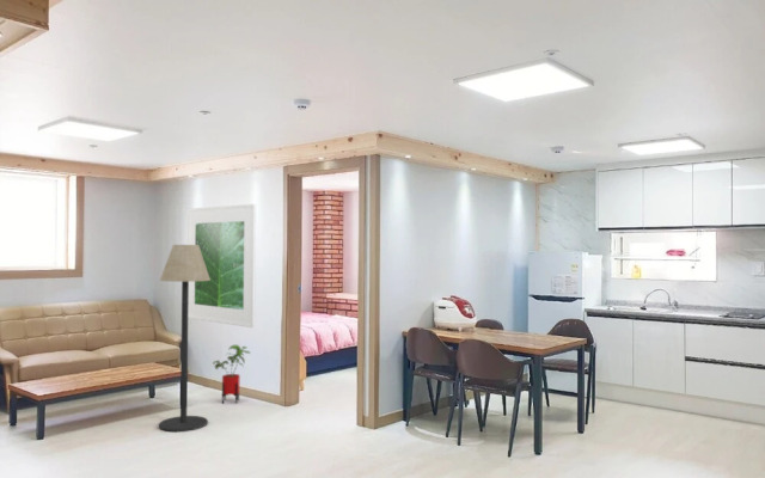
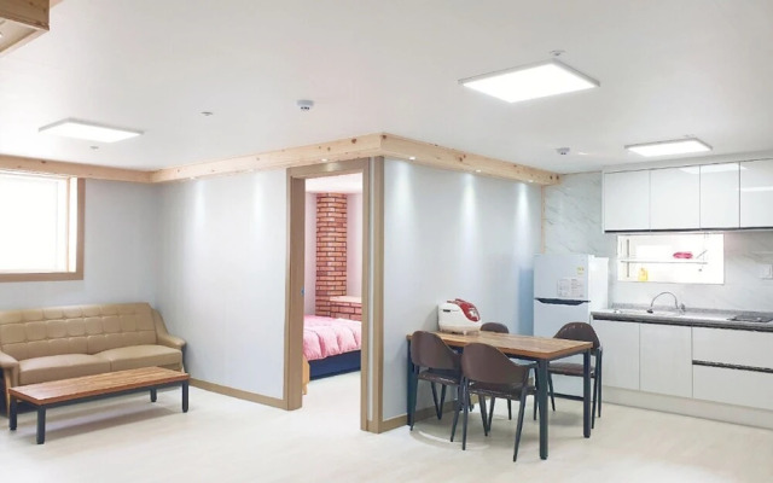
- house plant [212,344,252,405]
- floor lamp [158,244,210,433]
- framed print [185,203,257,329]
